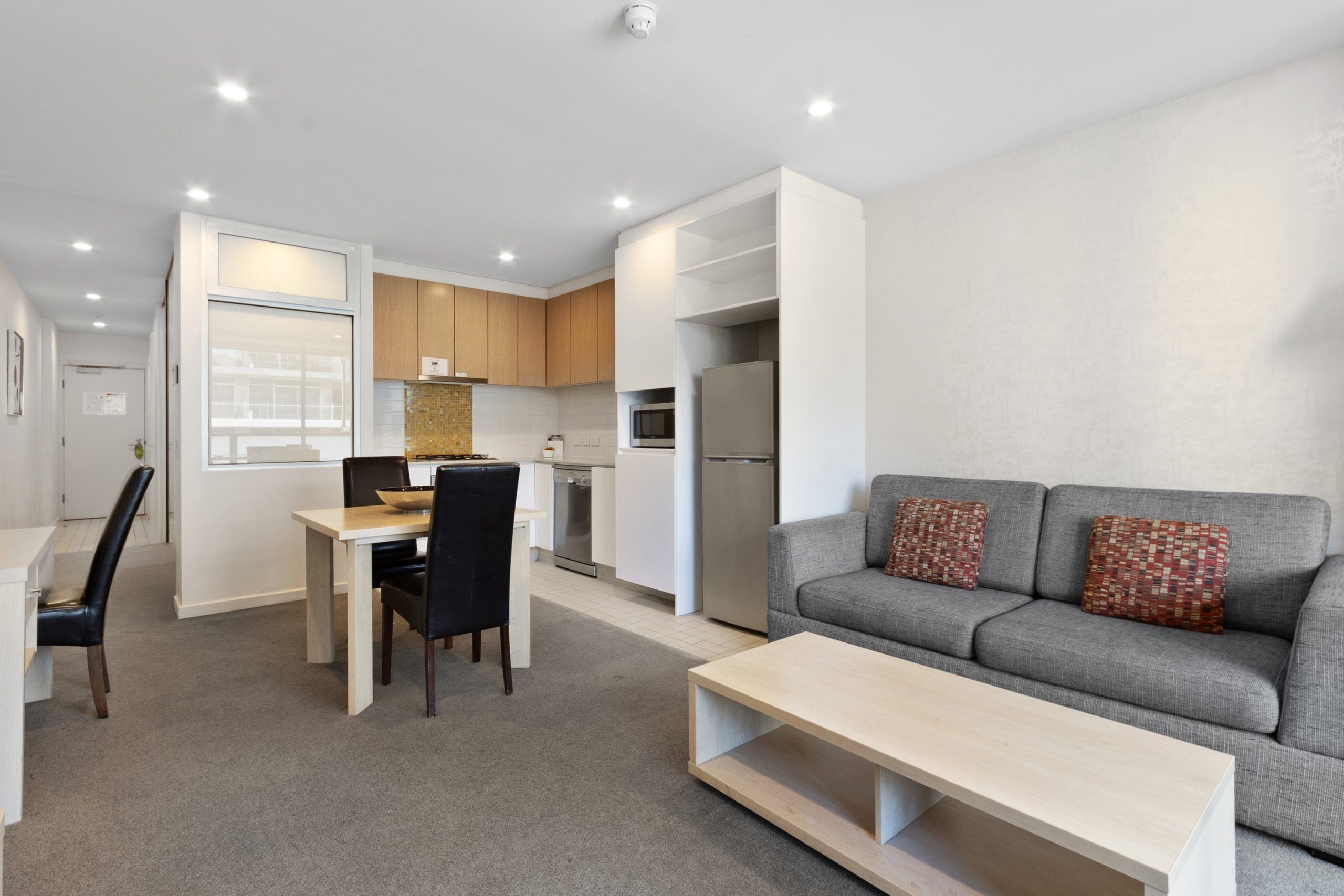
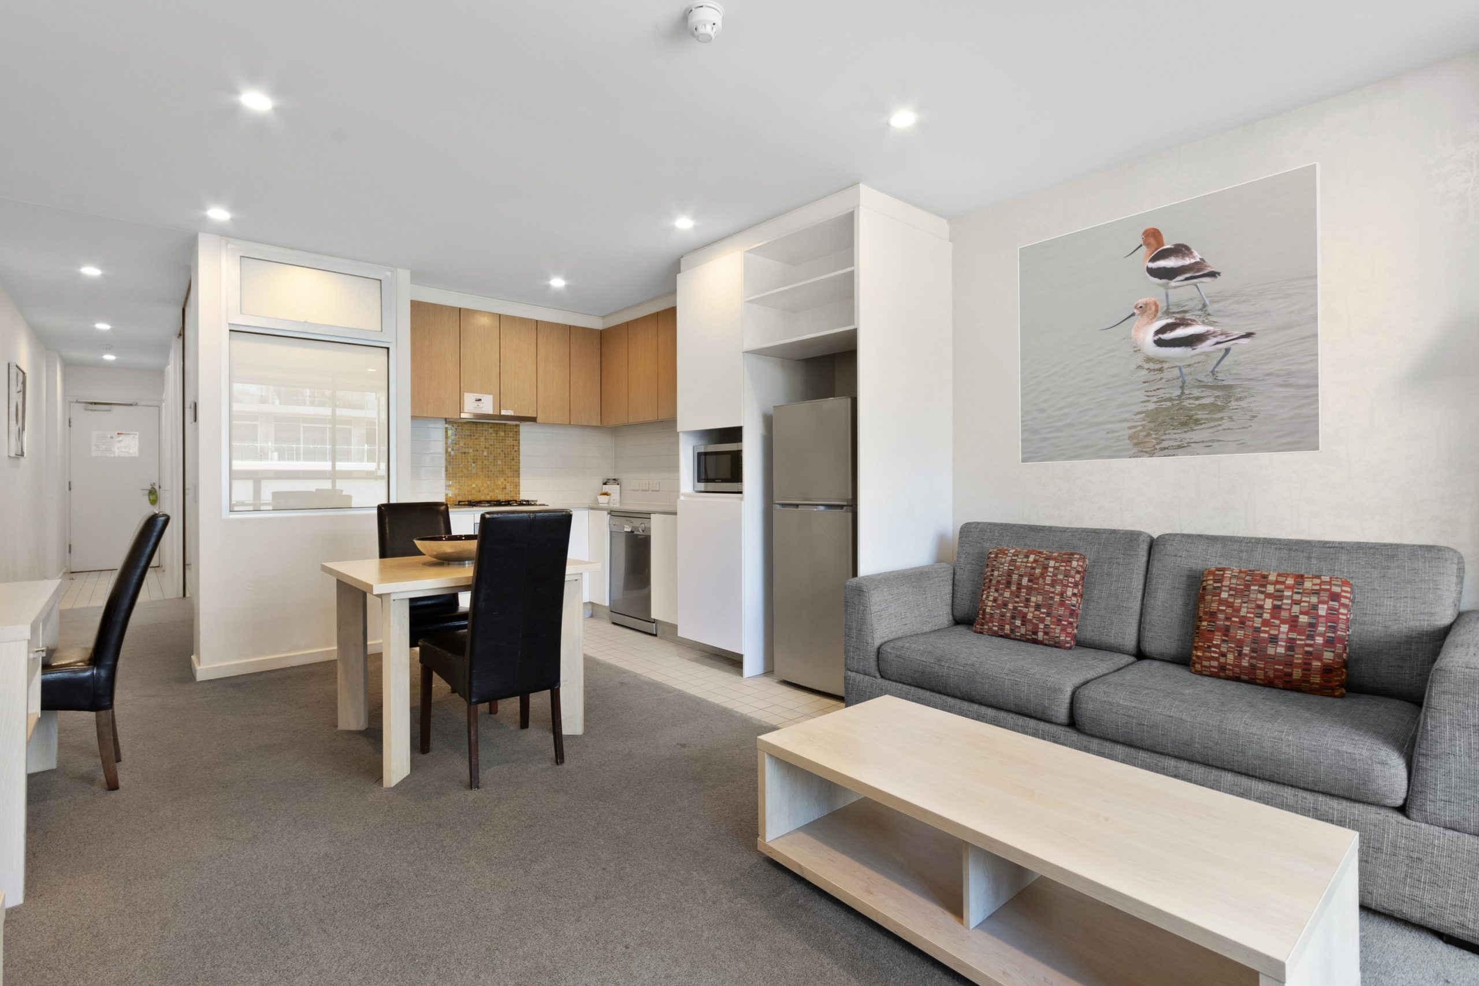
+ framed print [1018,161,1323,464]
